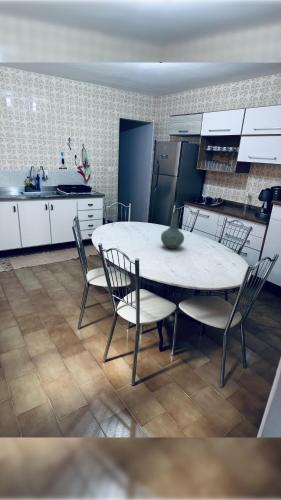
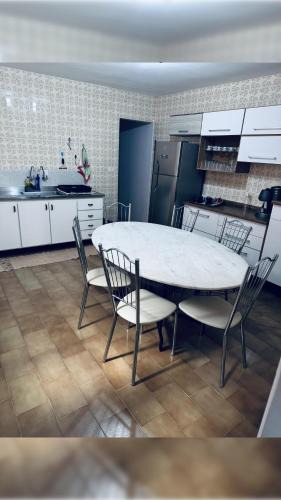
- vase [160,211,185,250]
